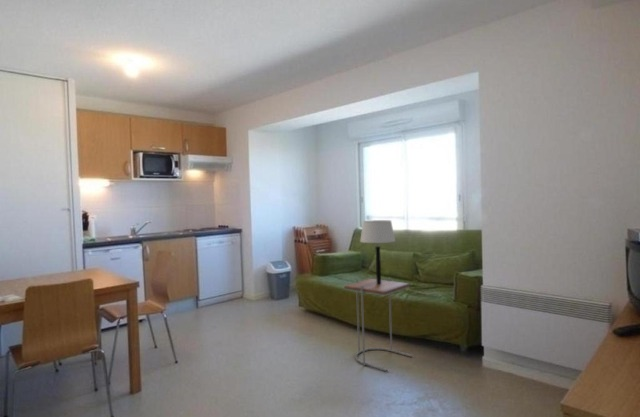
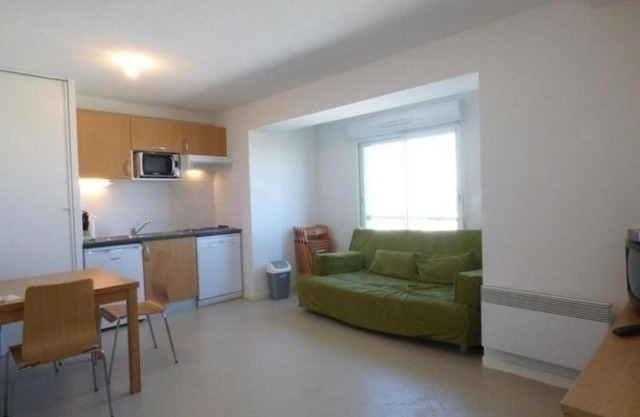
- table lamp [359,219,396,285]
- side table [343,277,413,373]
